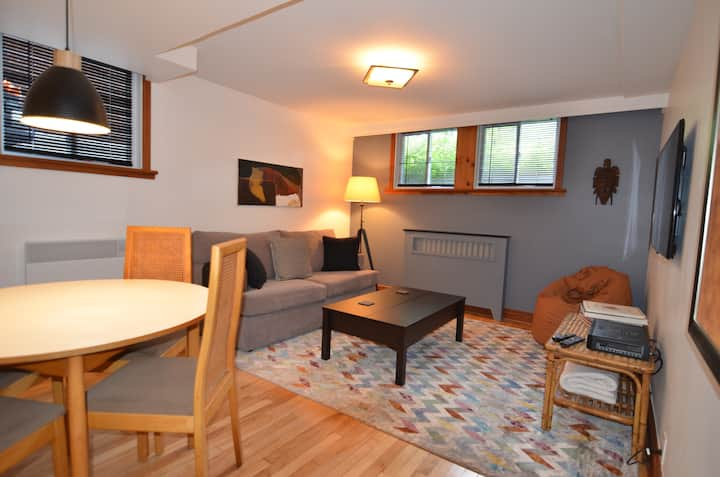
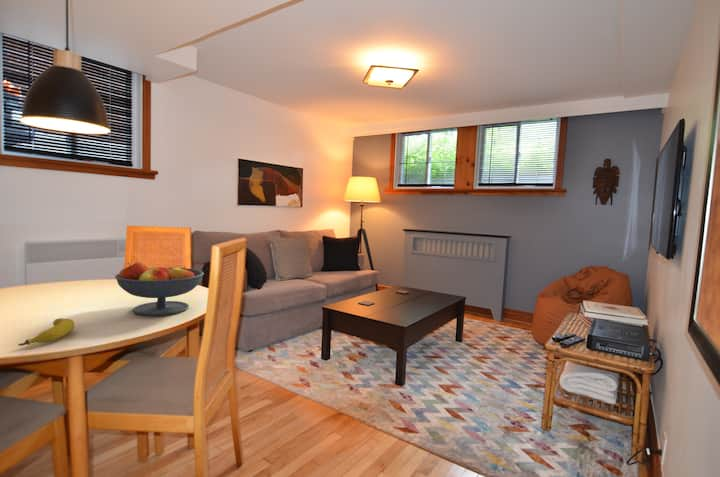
+ fruit bowl [114,261,205,317]
+ fruit [17,317,75,347]
